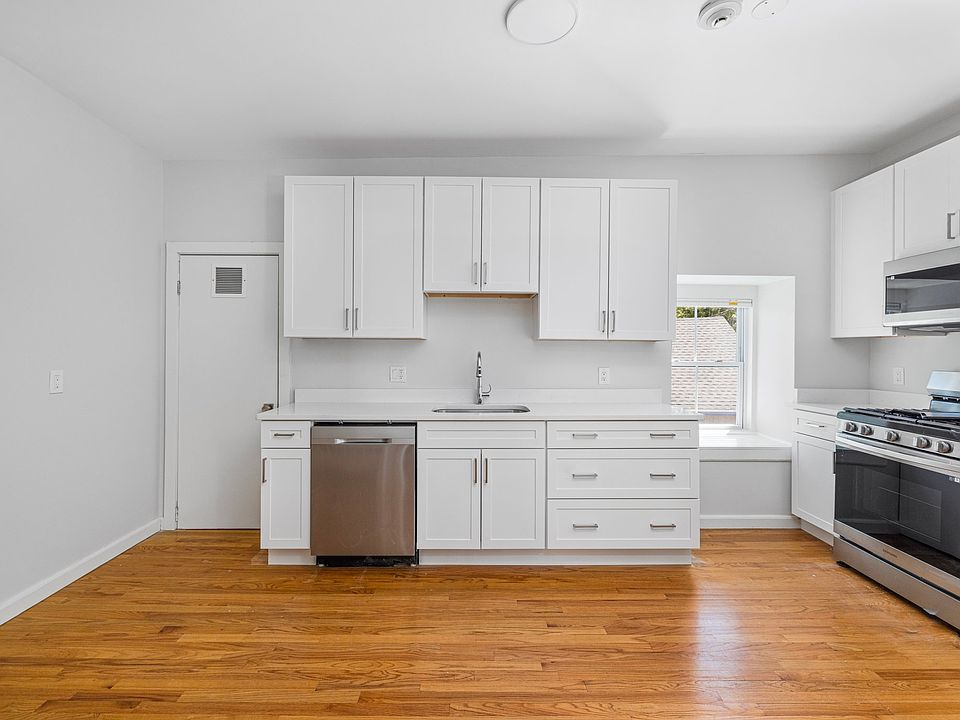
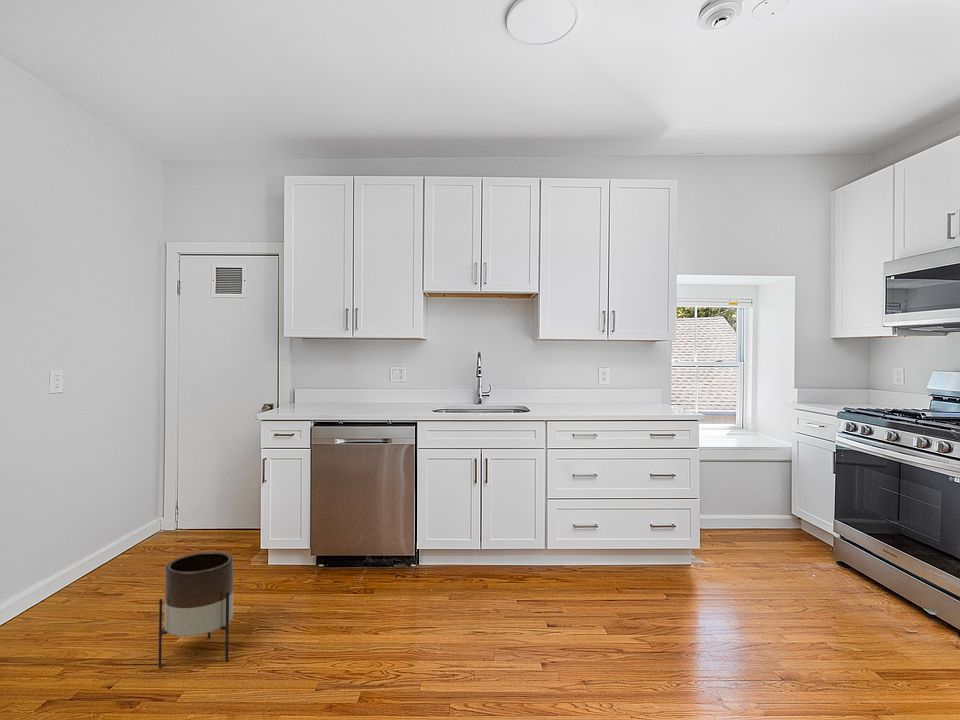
+ planter [157,551,234,669]
